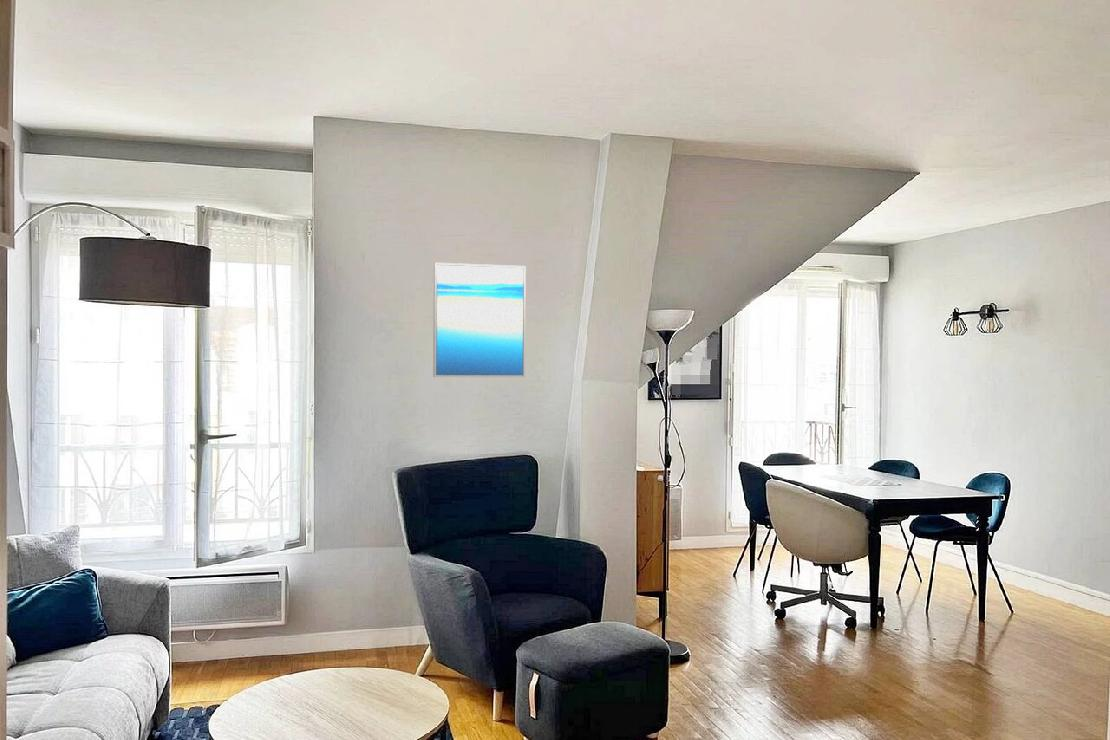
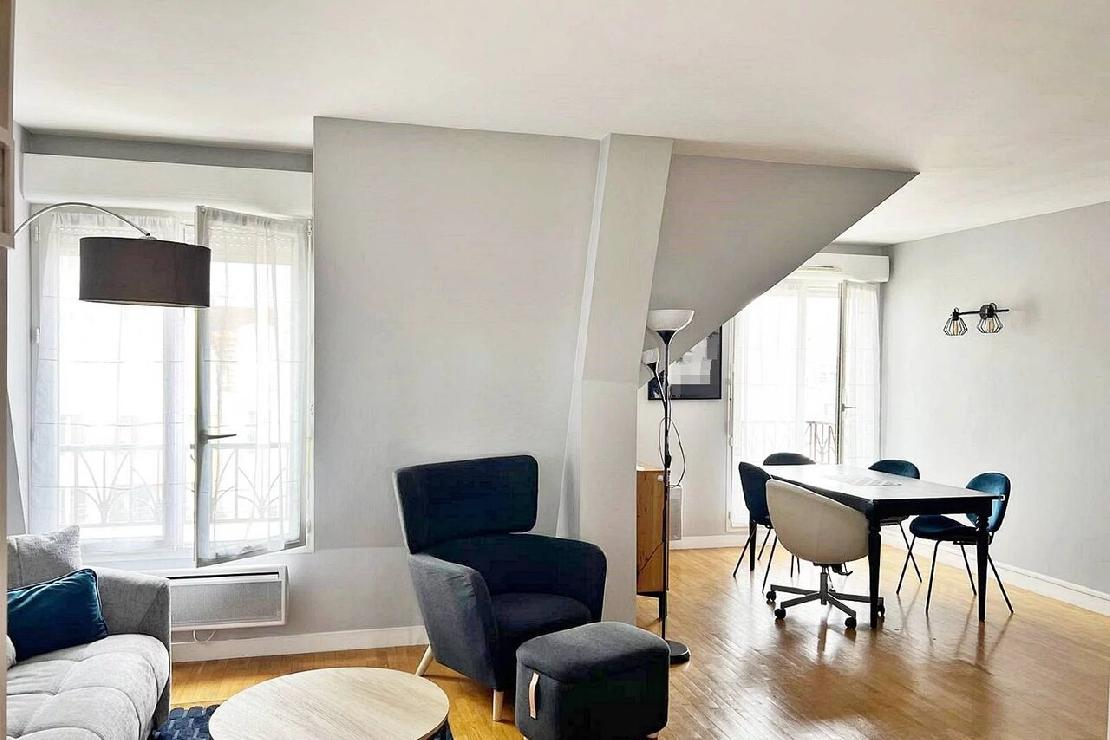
- wall art [432,262,527,378]
